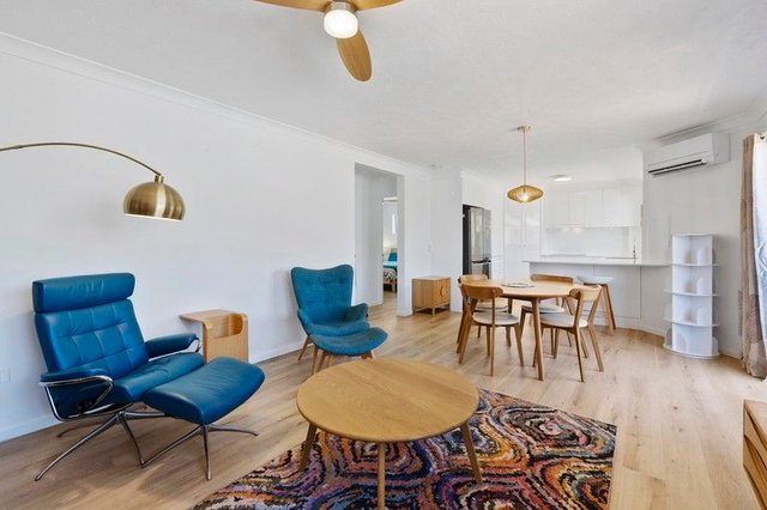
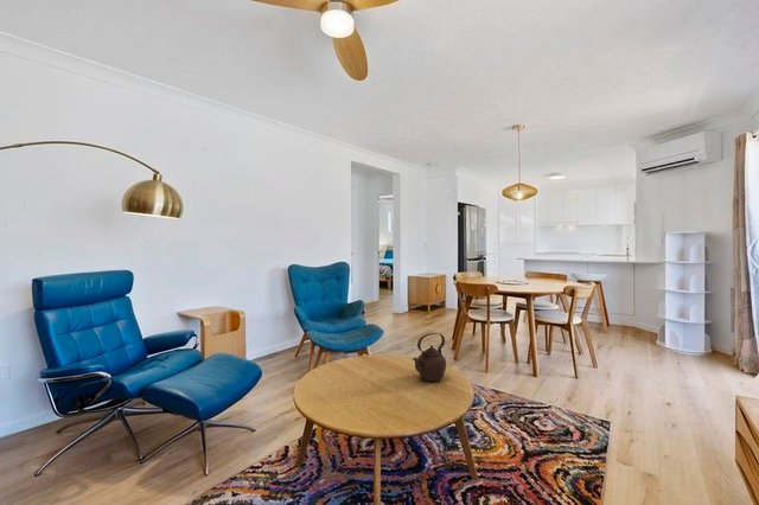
+ teapot [412,332,447,383]
